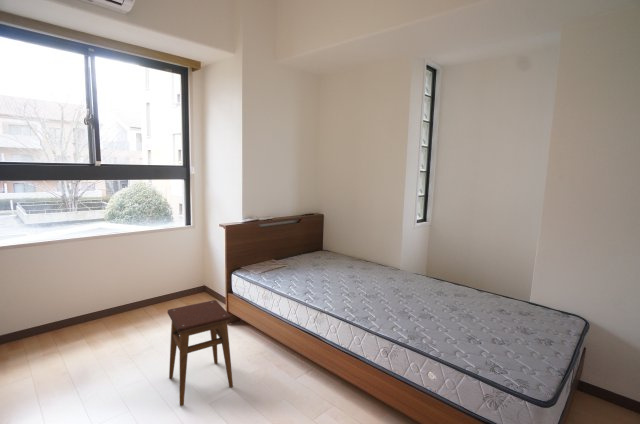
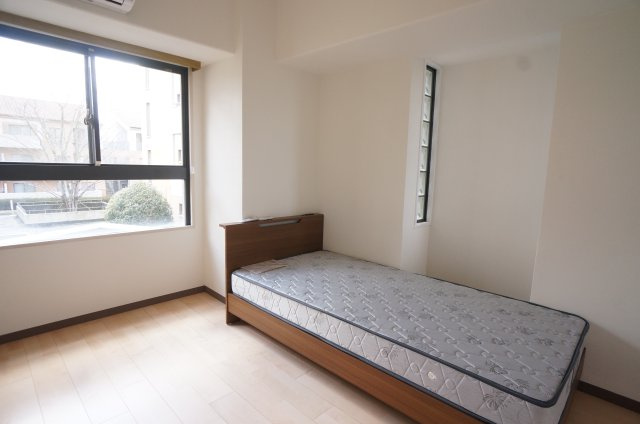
- stool [166,299,234,407]
